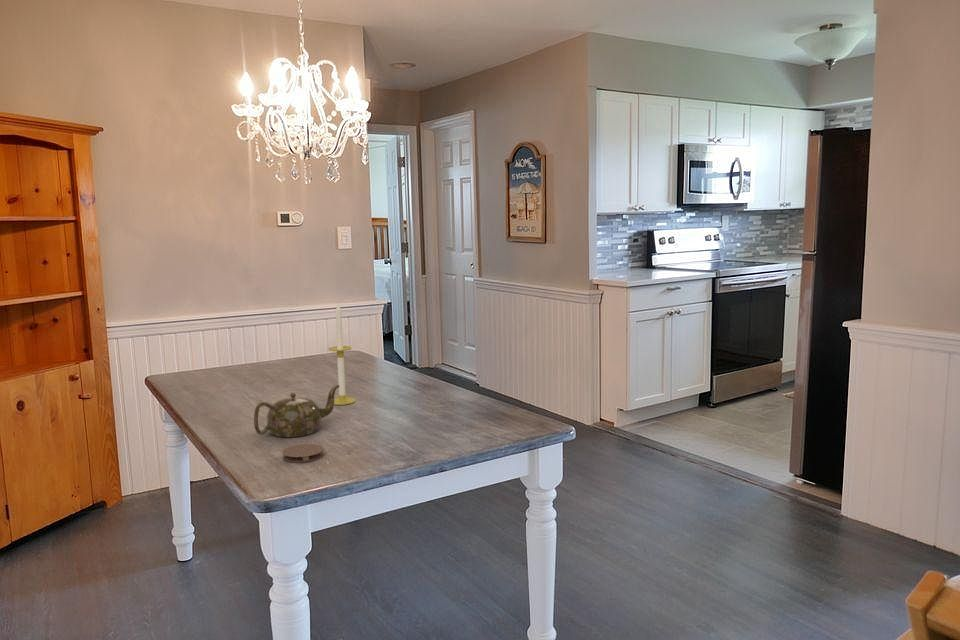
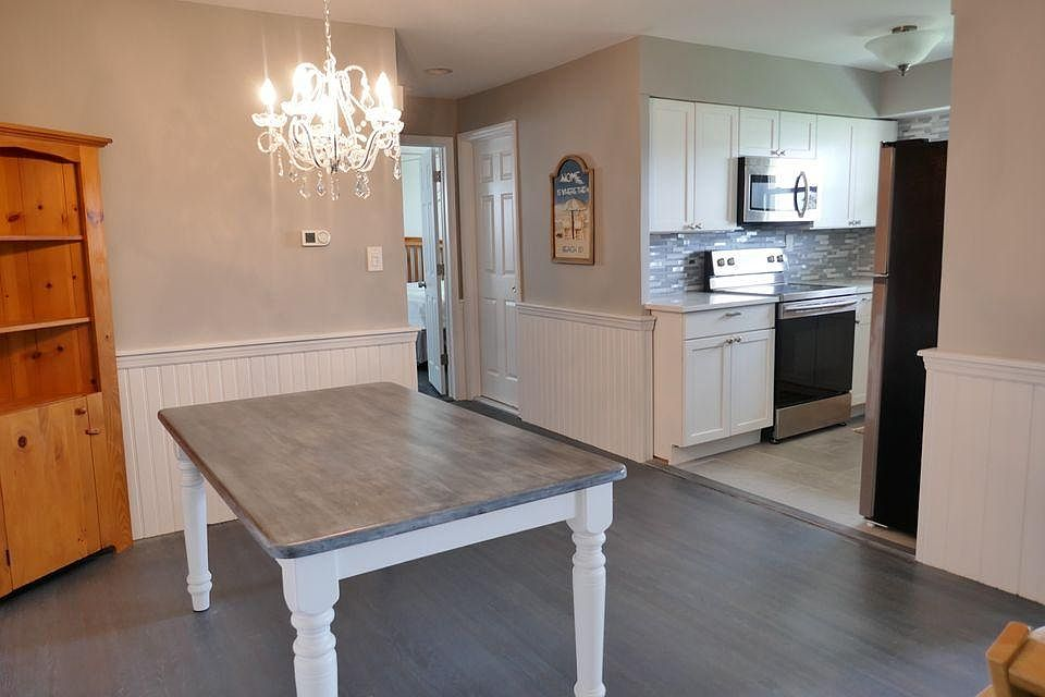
- coaster [281,443,325,463]
- teapot [253,384,339,438]
- candle [328,303,357,406]
